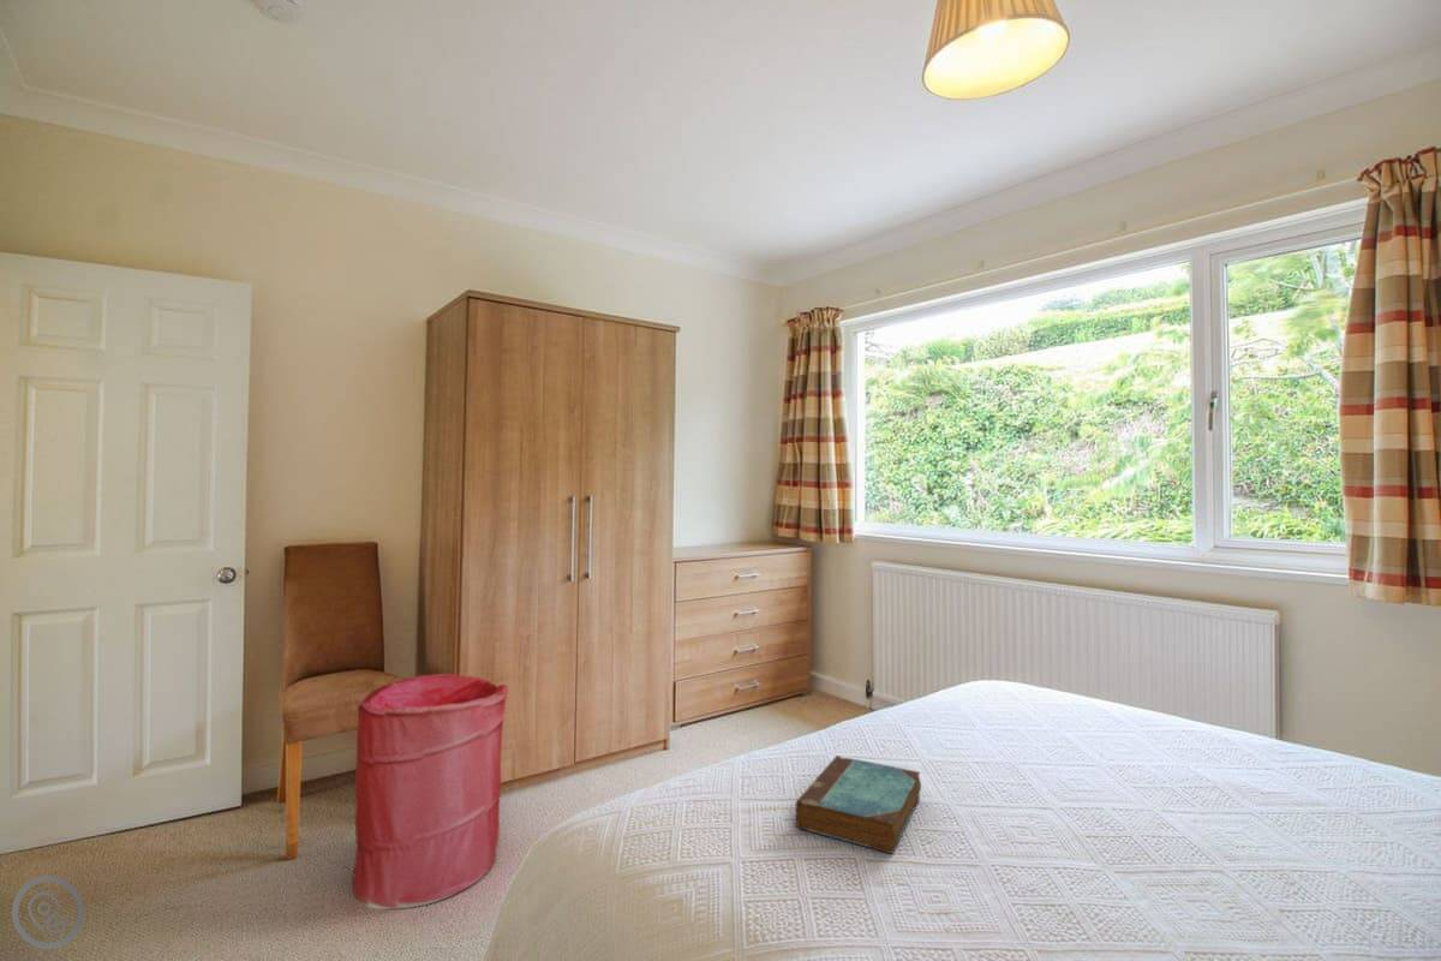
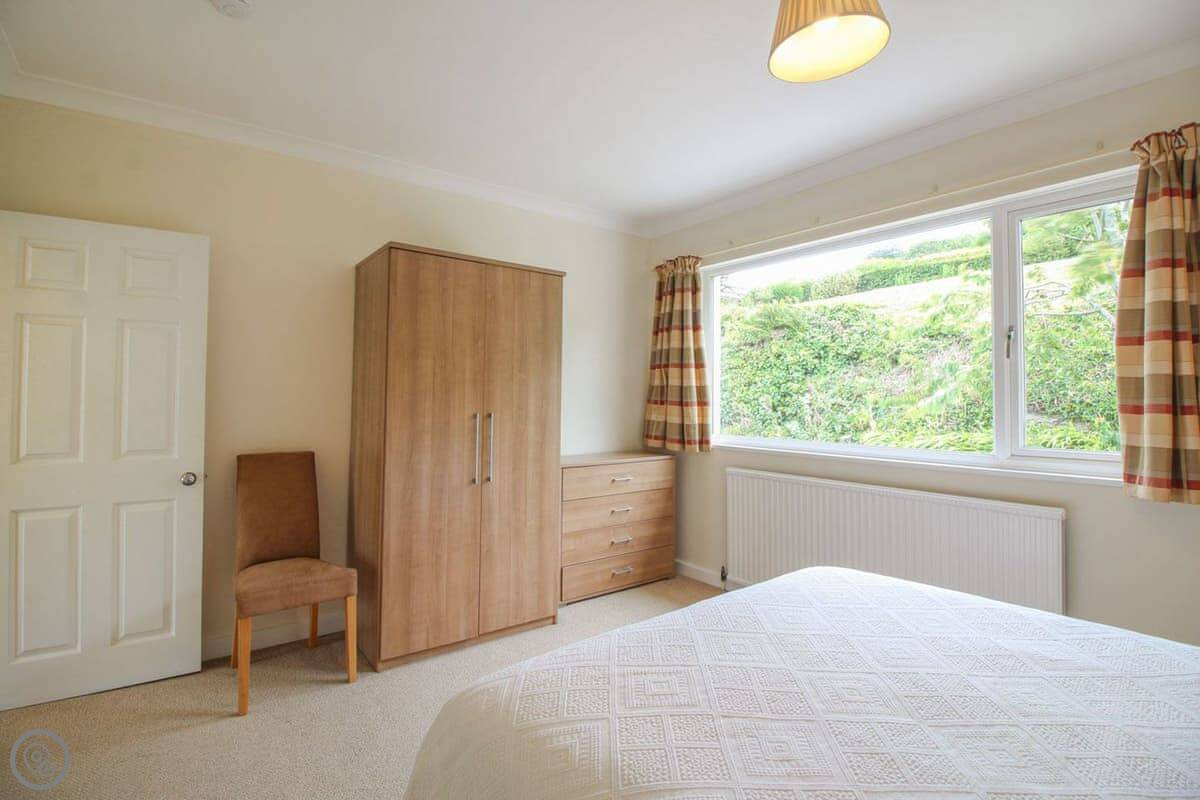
- laundry hamper [352,673,509,911]
- book [795,754,922,854]
